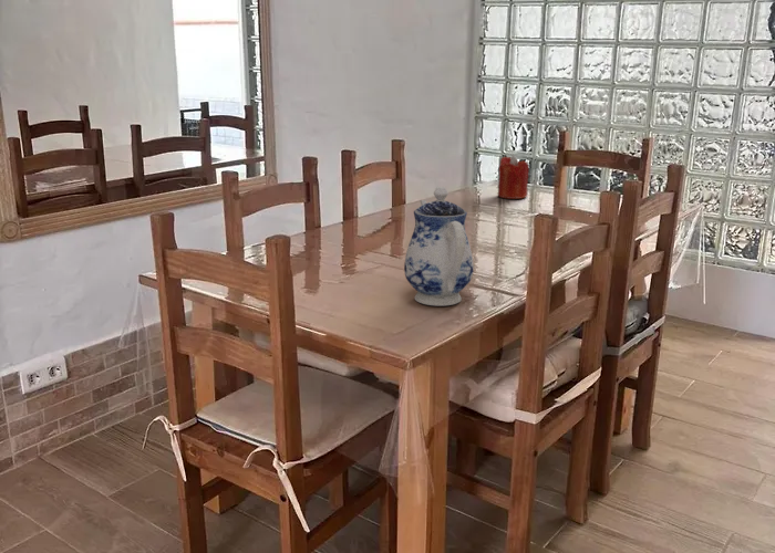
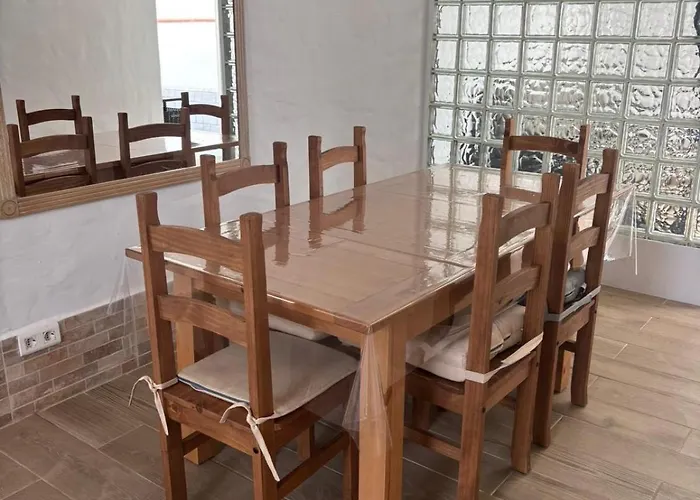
- teapot [403,186,475,307]
- candle [497,154,530,200]
